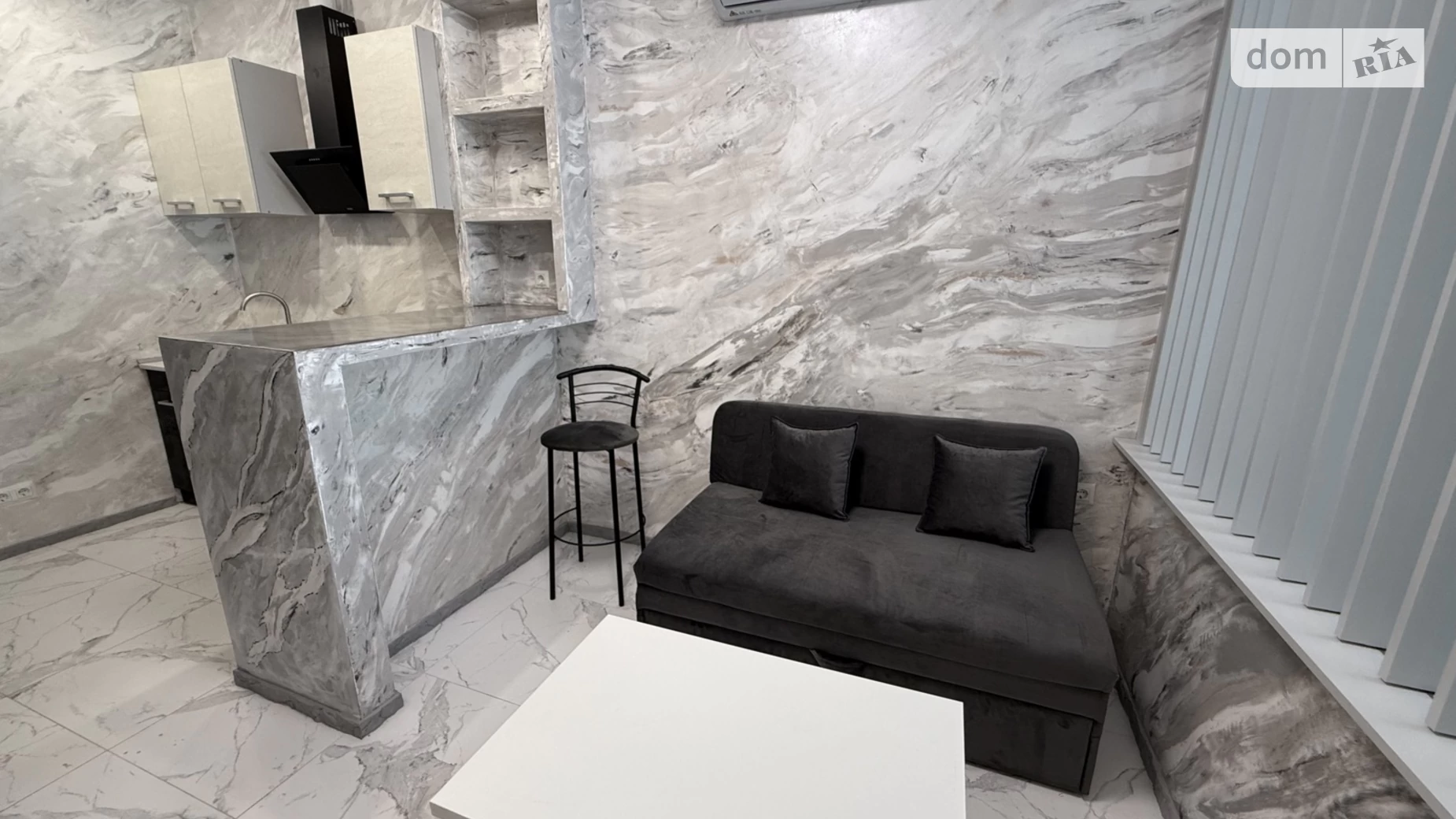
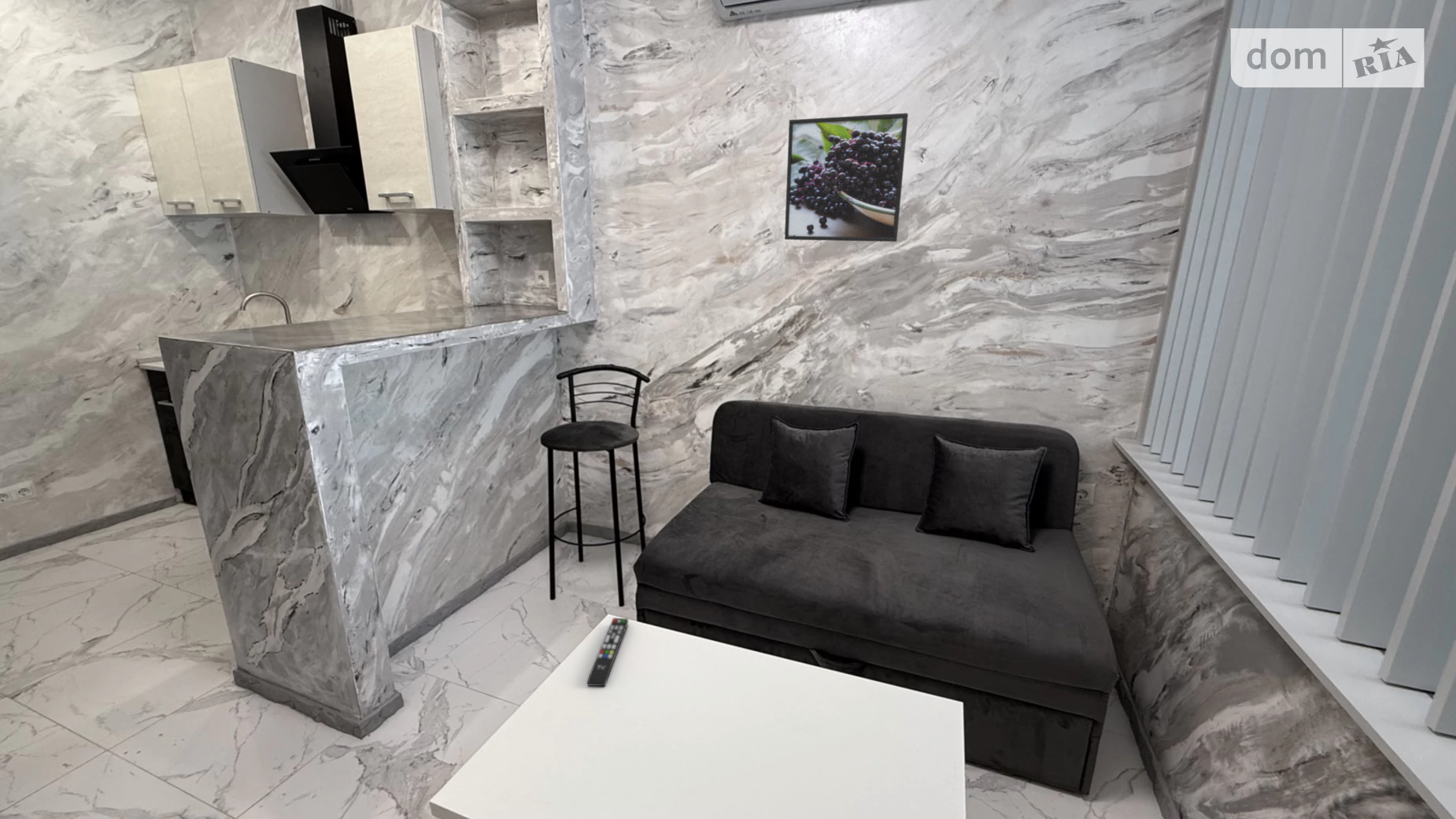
+ remote control [586,617,629,687]
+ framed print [784,113,909,243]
